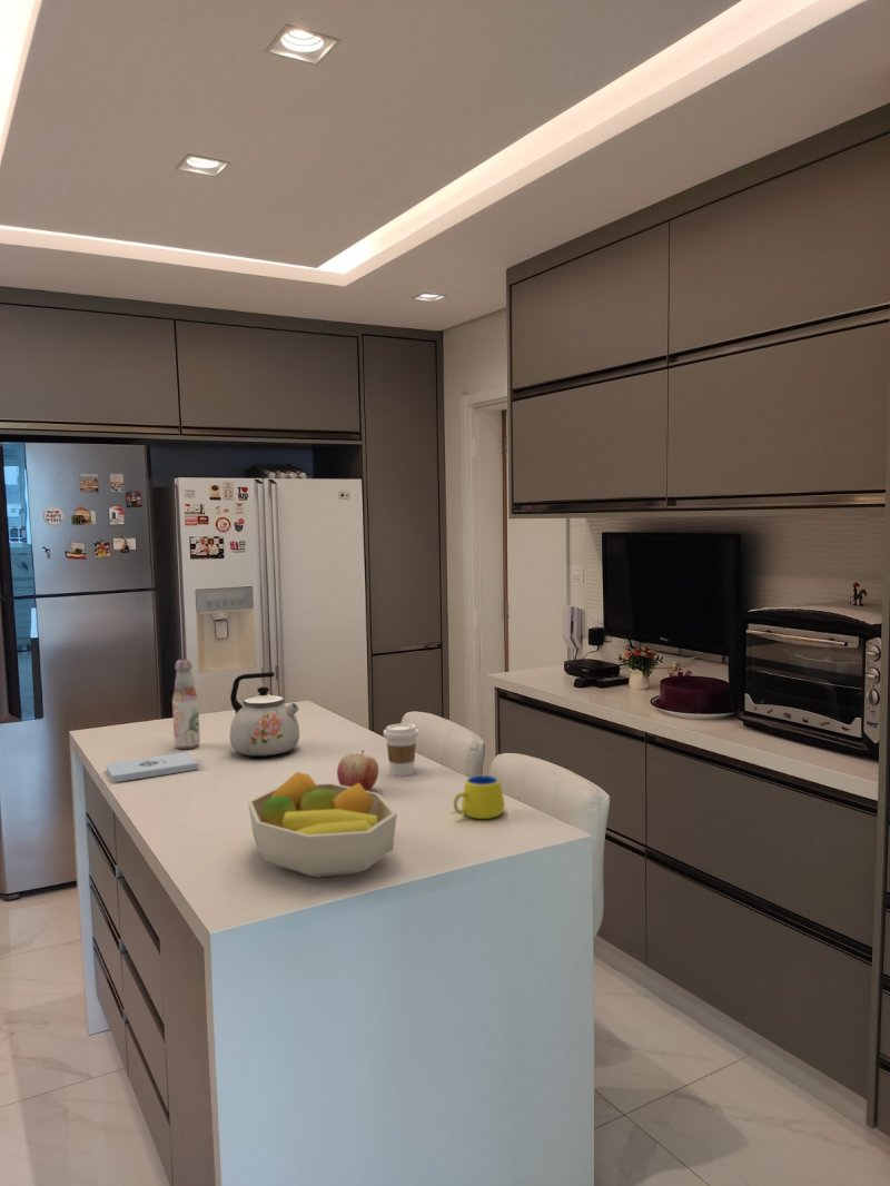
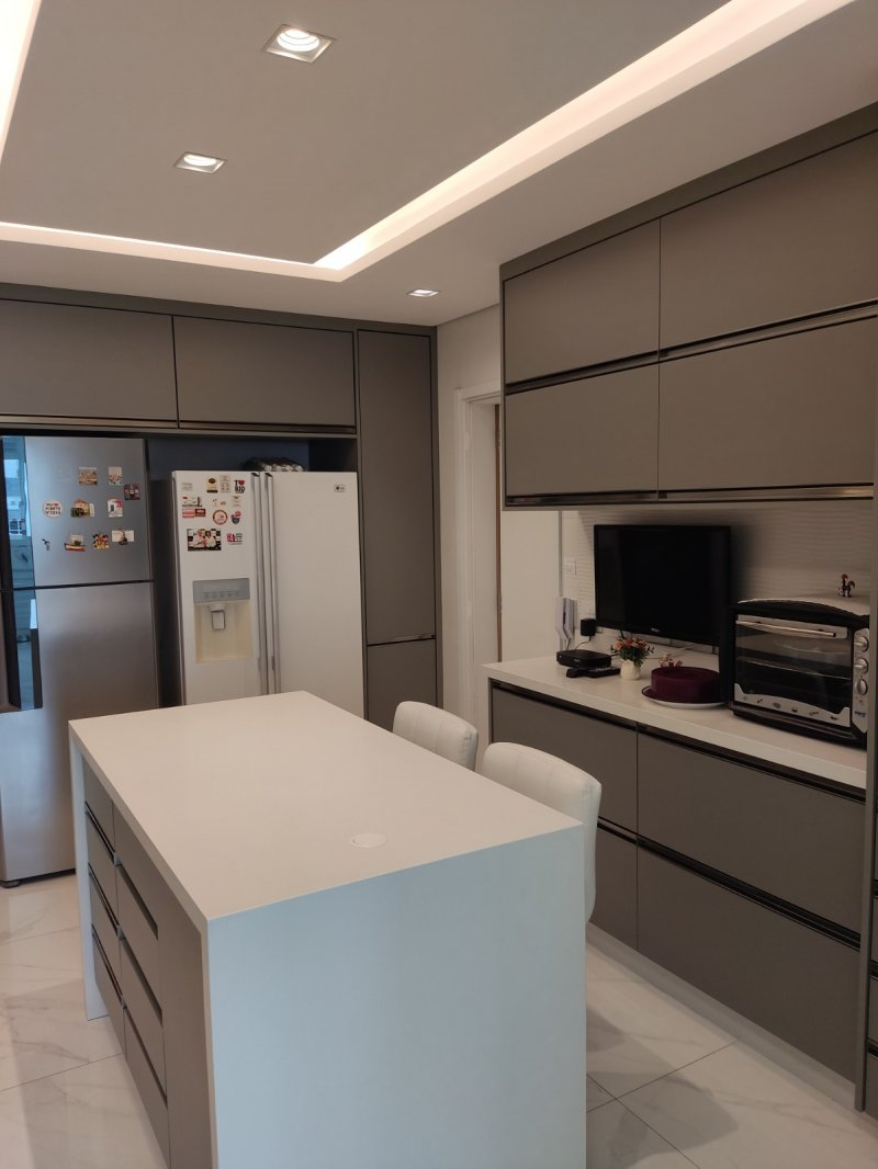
- notepad [105,751,199,783]
- kettle [229,671,300,757]
- mug [449,774,505,820]
- fruit bowl [247,771,398,879]
- bottle [171,658,201,750]
- coffee cup [383,722,419,777]
- apple [336,749,379,792]
